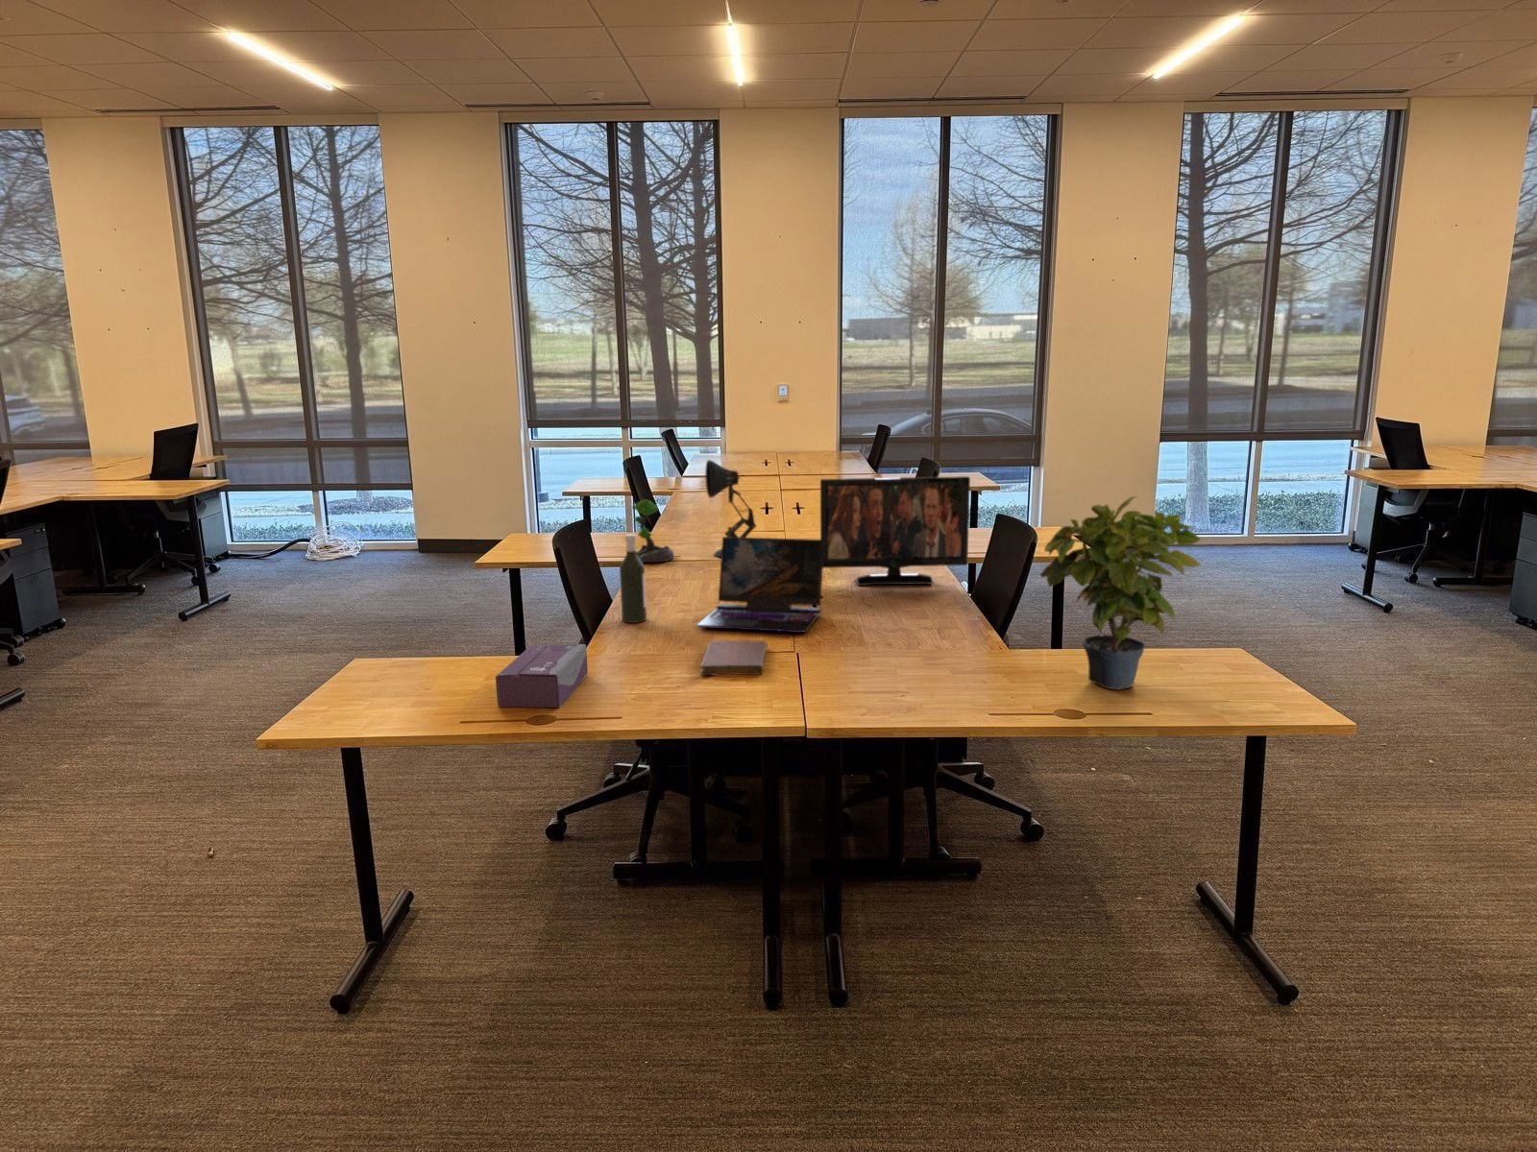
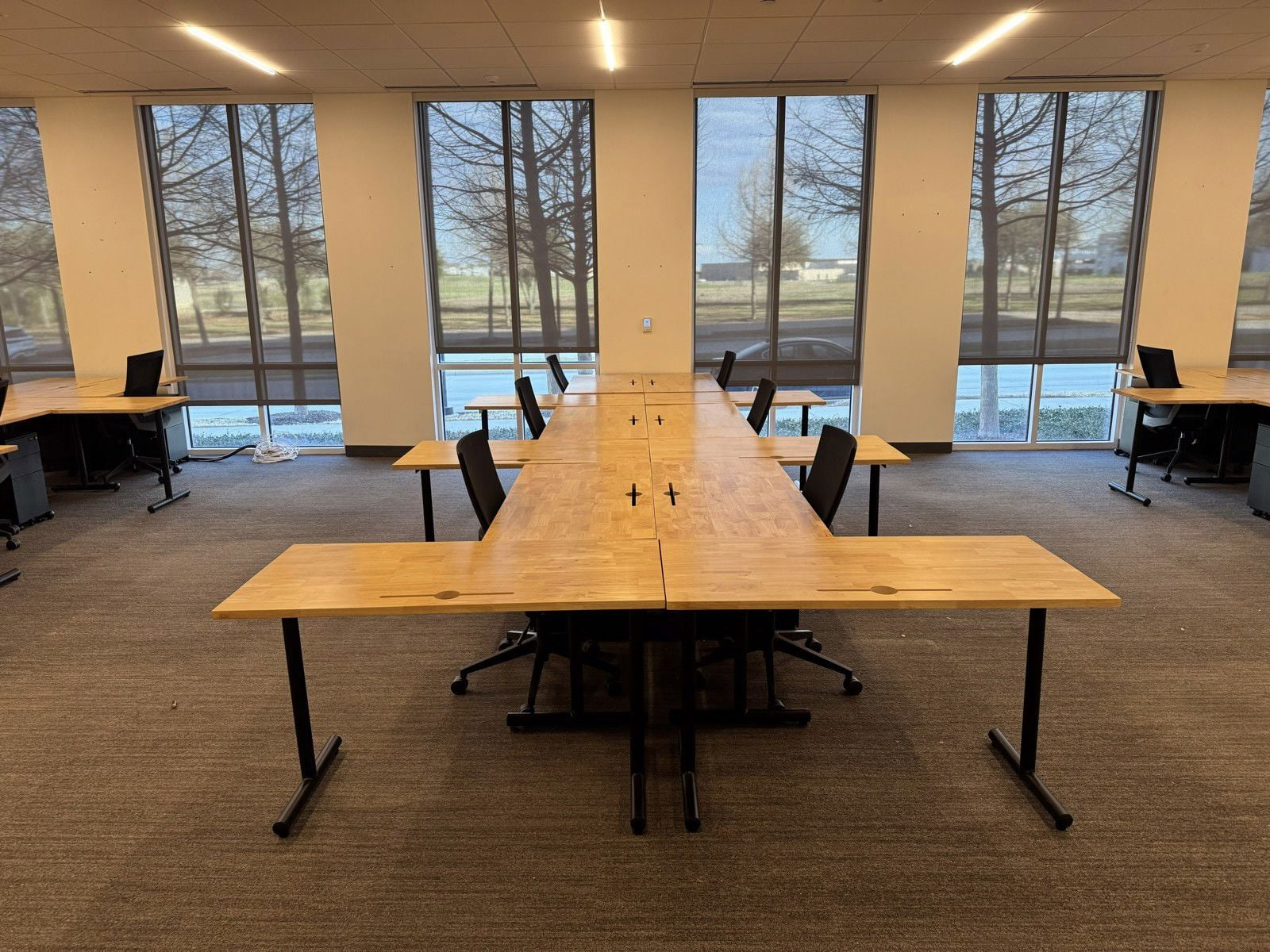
- laptop [696,536,824,634]
- desk lamp [704,459,758,558]
- notebook [700,639,768,676]
- plant [631,500,674,564]
- potted plant [1040,495,1203,691]
- flat panel tv [819,476,971,587]
- tissue box [495,644,589,708]
- bottle [618,532,647,624]
